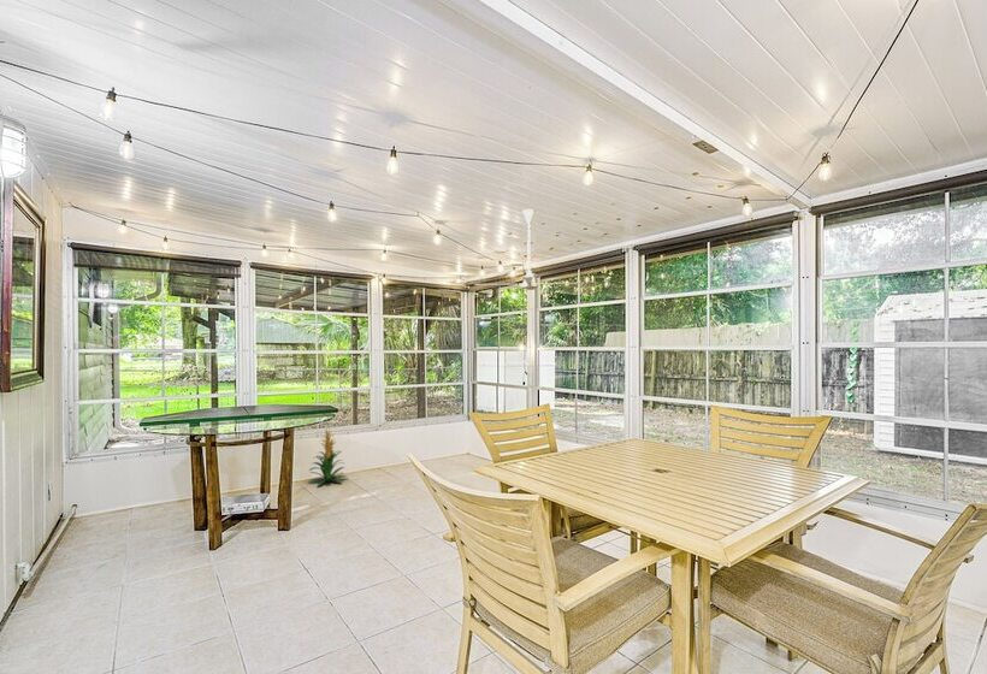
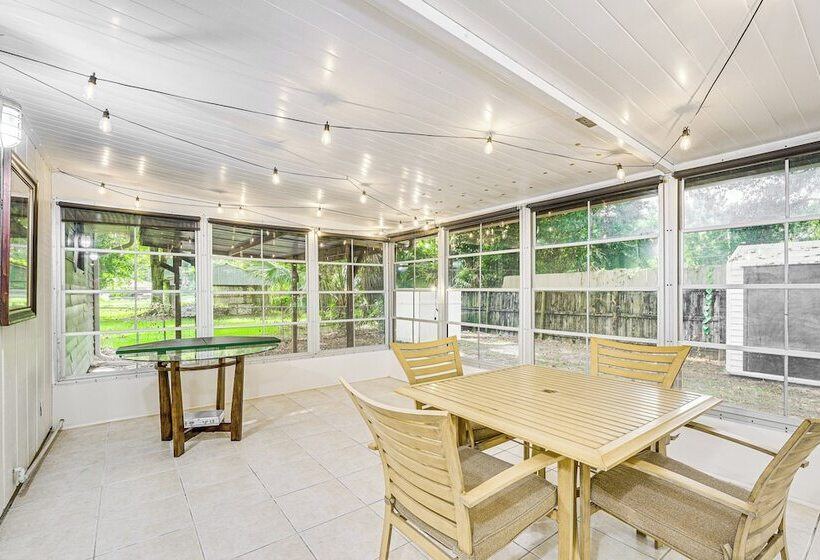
- indoor plant [307,427,349,487]
- ceiling fan [473,208,586,291]
